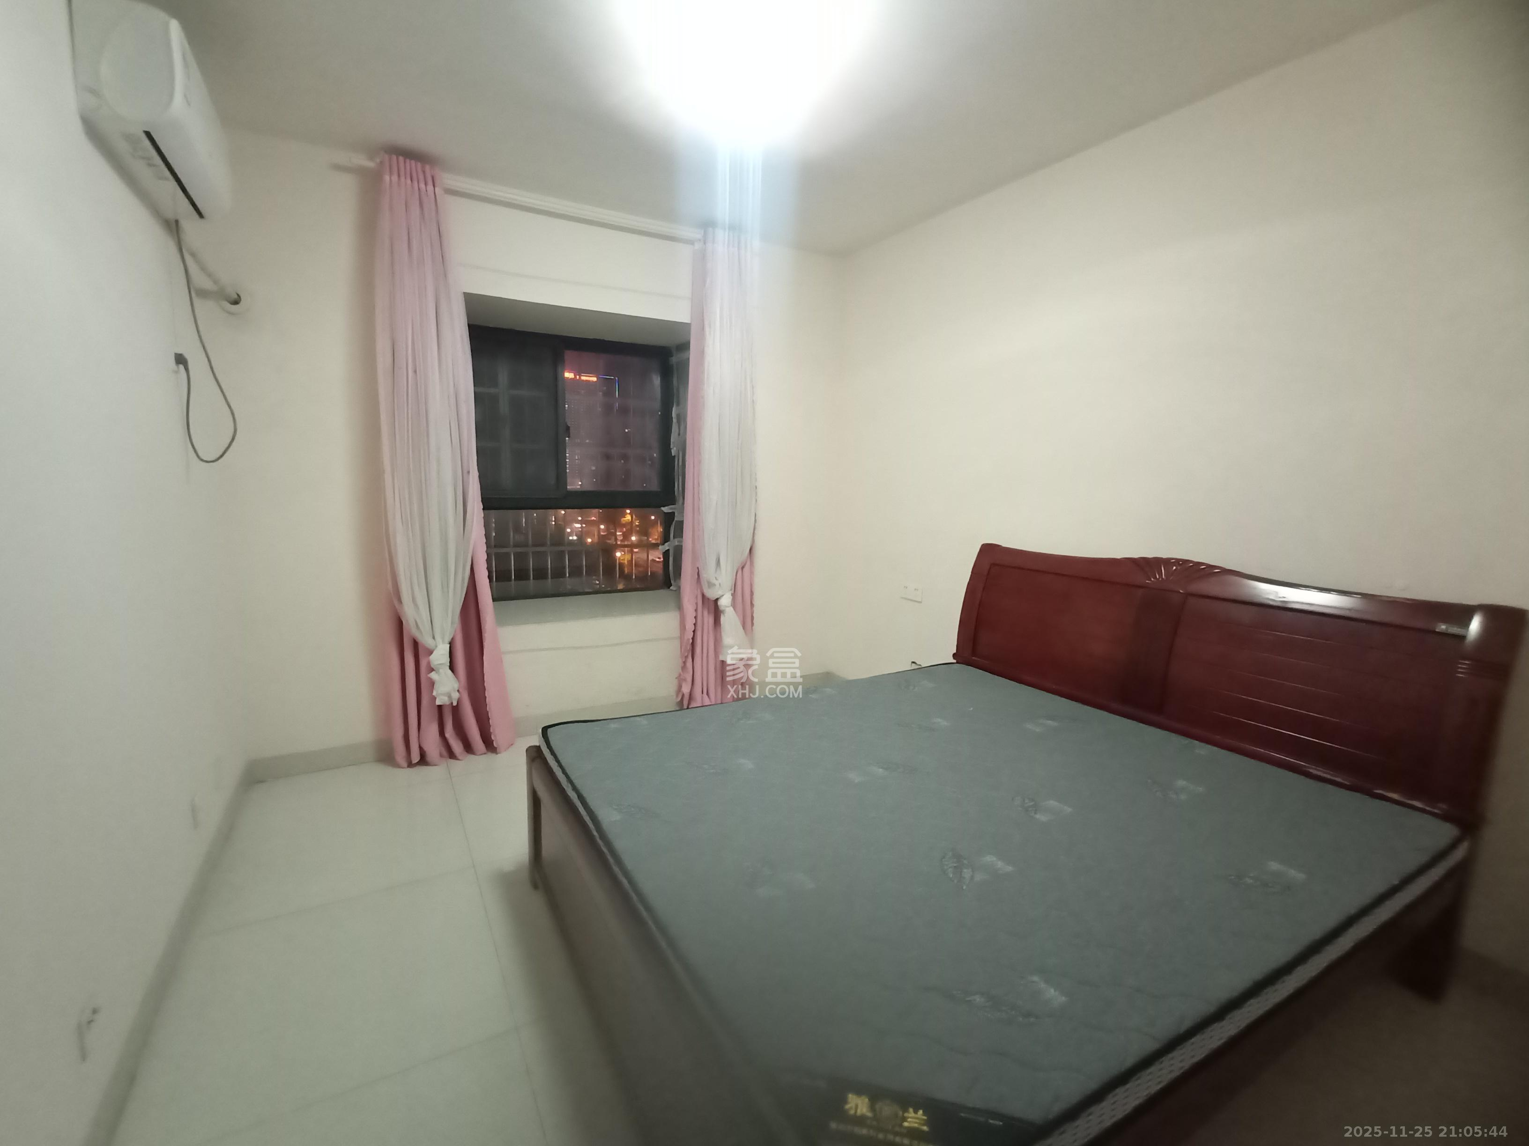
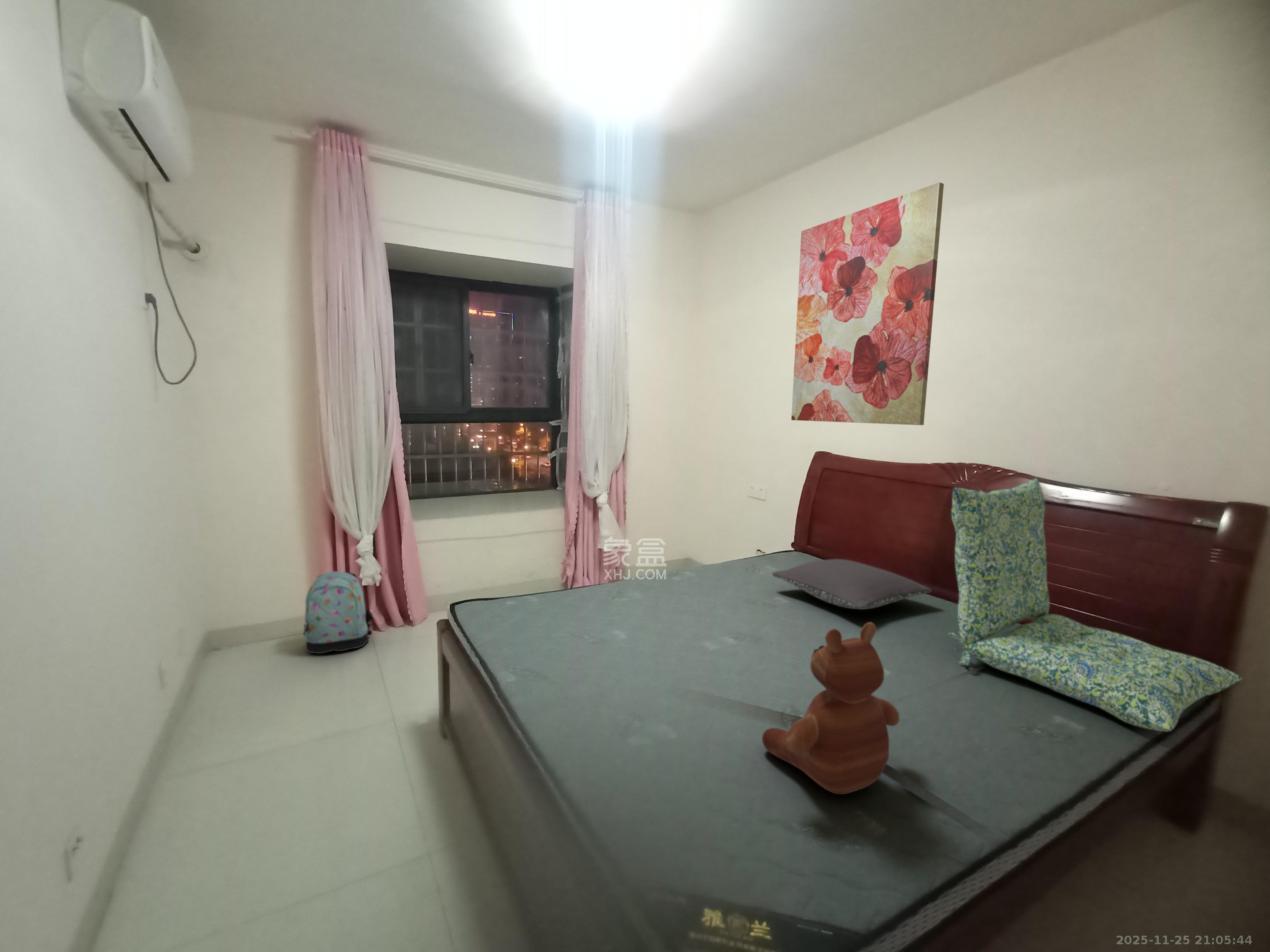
+ backpack [303,571,374,654]
+ seat cushion [947,478,1242,732]
+ teddy bear [761,622,900,794]
+ wall art [791,182,944,425]
+ pillow [772,559,932,610]
